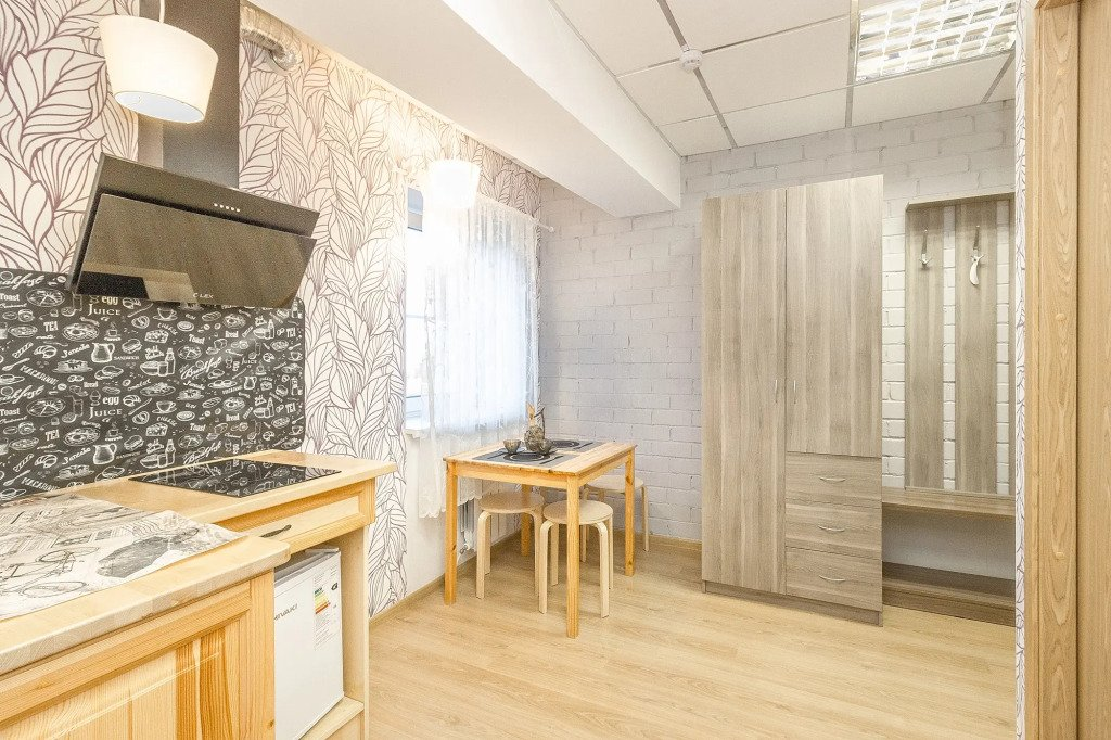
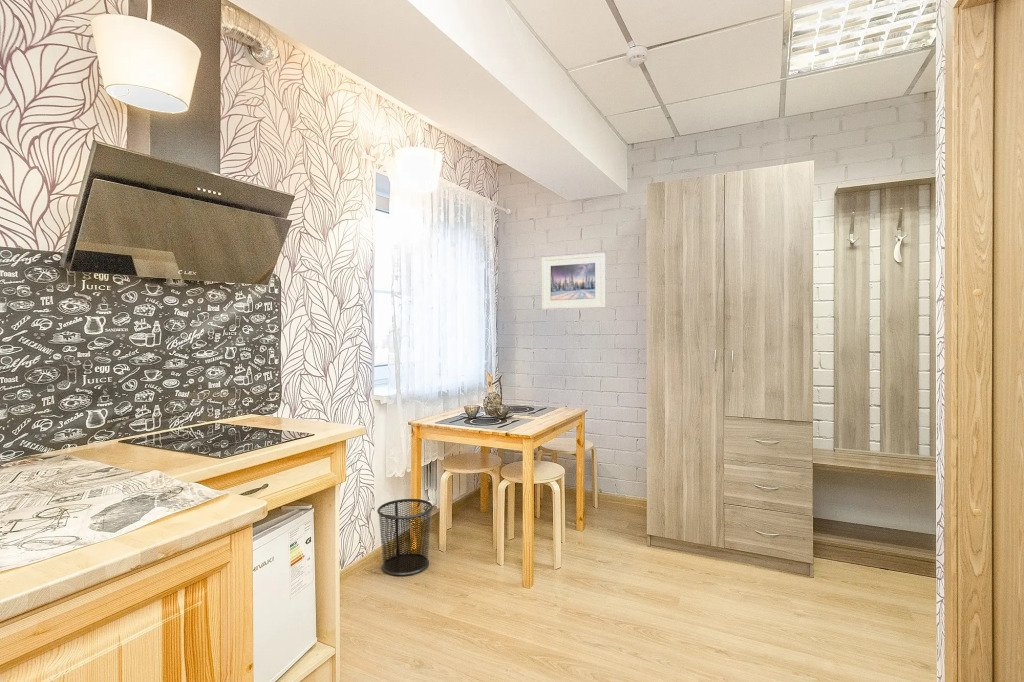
+ waste bin [376,498,434,577]
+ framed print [541,252,606,310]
